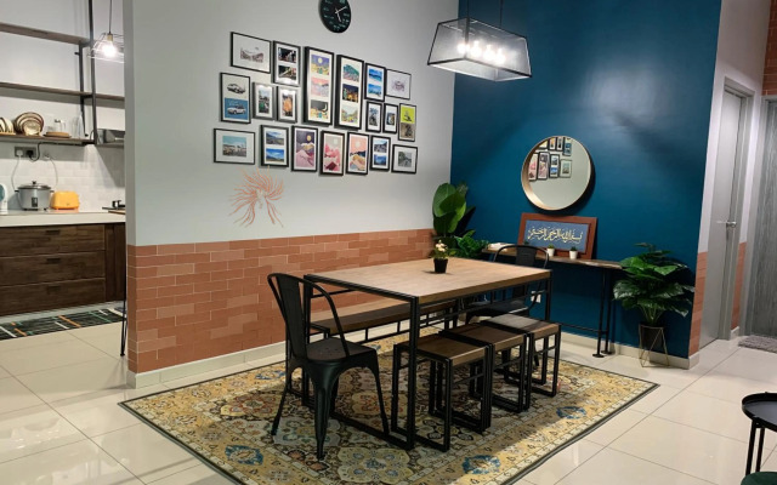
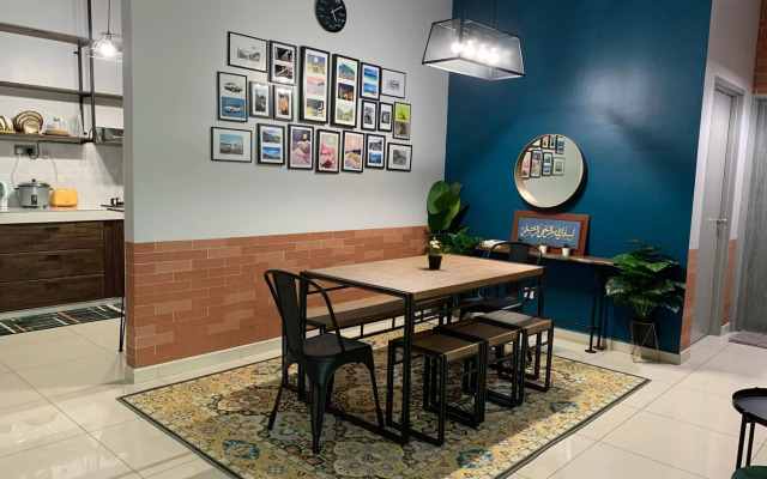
- wall sculpture [227,164,285,228]
